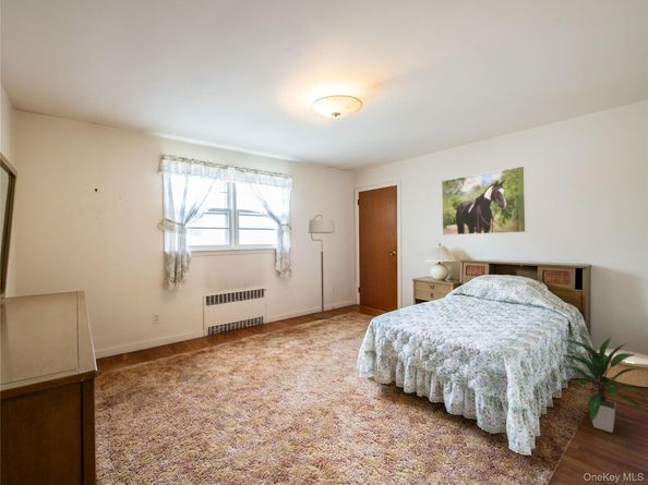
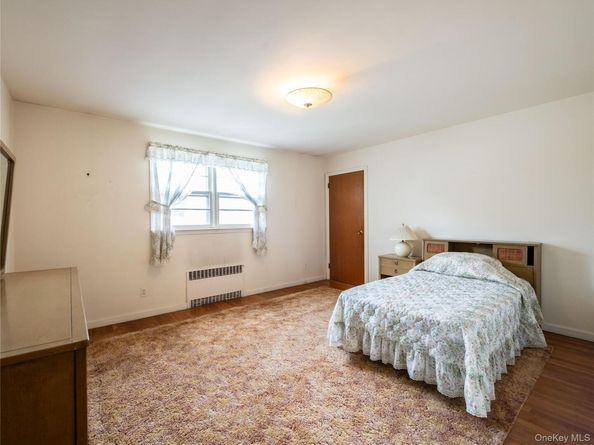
- indoor plant [556,336,647,434]
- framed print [441,165,527,237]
- floor lamp [308,214,336,319]
- woven basket [596,348,648,388]
